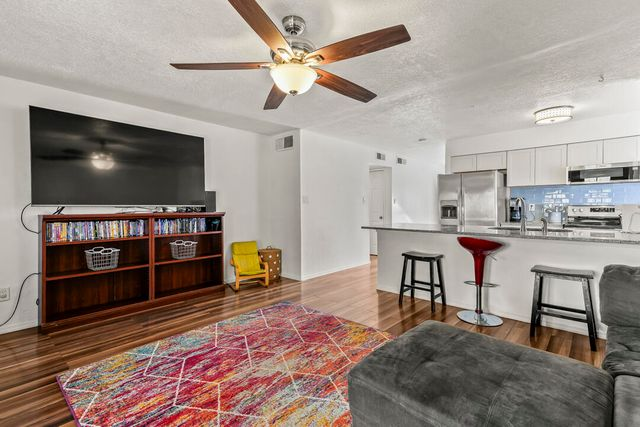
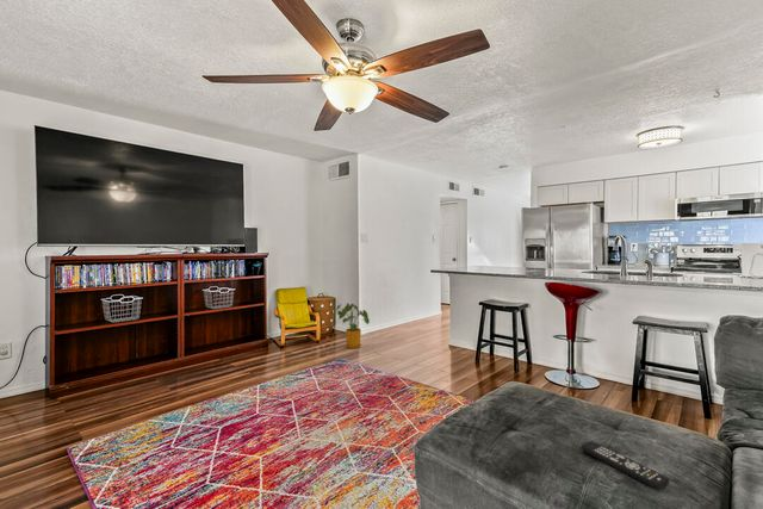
+ remote control [581,440,670,491]
+ house plant [333,302,371,349]
